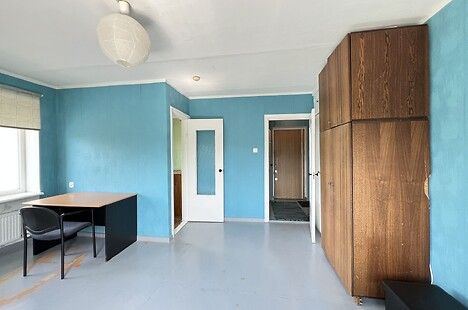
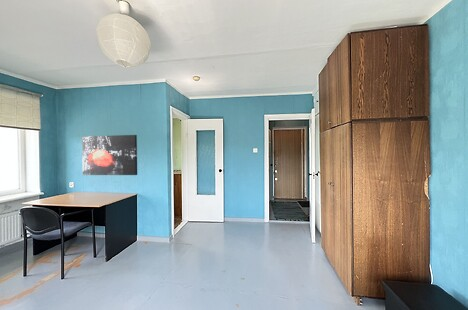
+ wall art [81,134,138,176]
